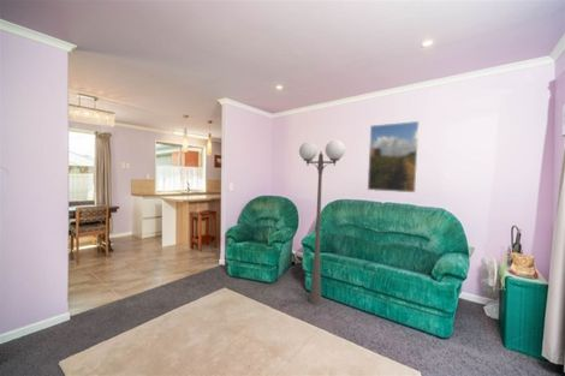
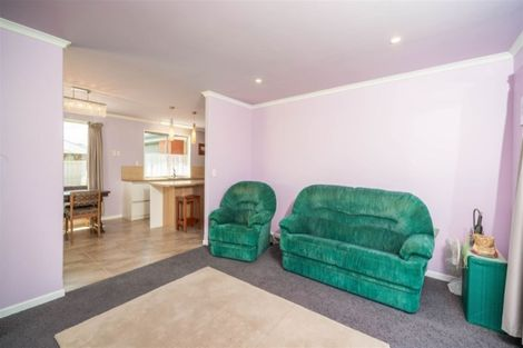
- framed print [367,120,421,193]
- floor lamp [298,139,346,305]
